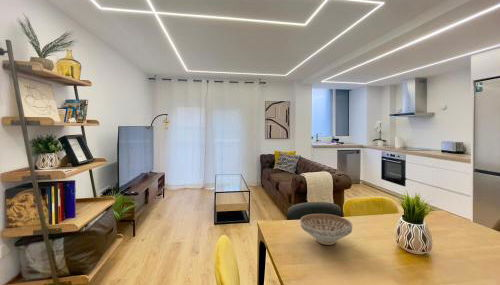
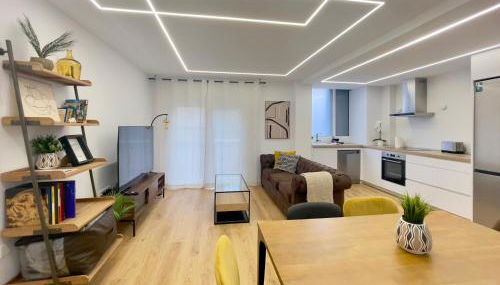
- decorative bowl [299,213,353,246]
